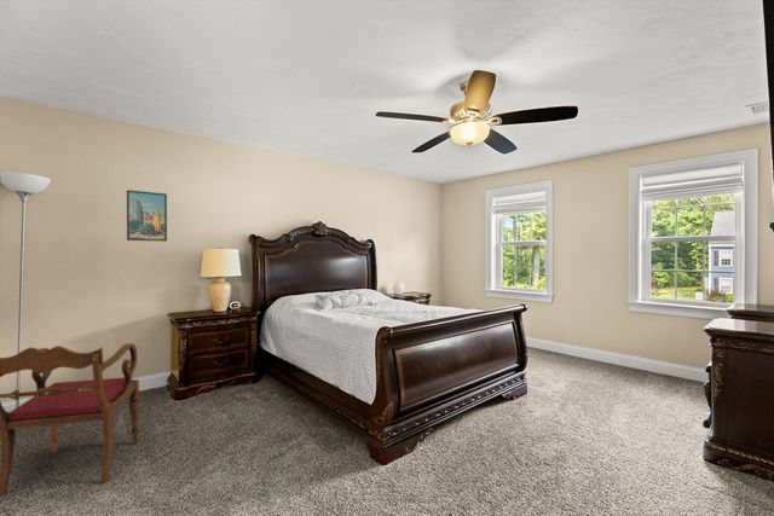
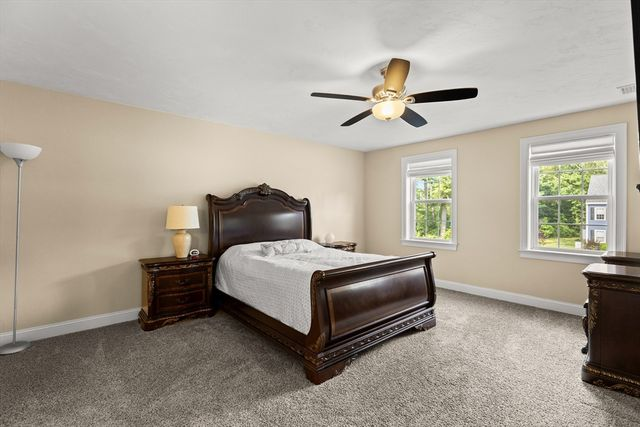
- armchair [0,342,140,498]
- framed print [126,189,168,243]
